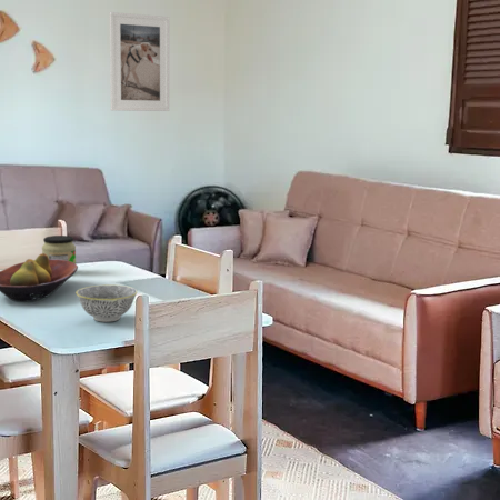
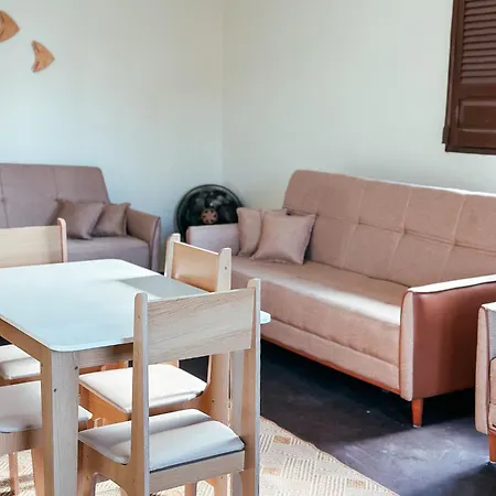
- jar [41,234,77,264]
- fruit bowl [0,252,79,303]
- bowl [74,283,139,323]
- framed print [109,11,170,112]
